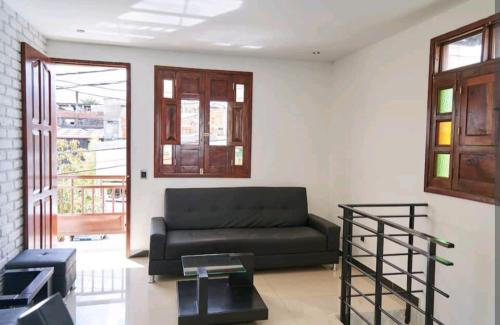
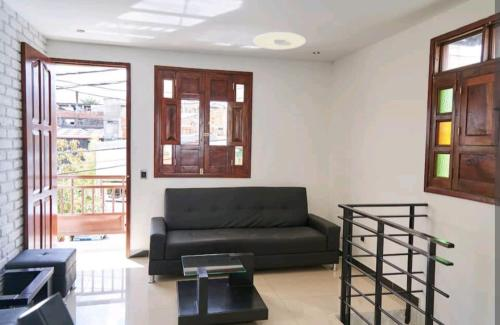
+ ceiling light [252,31,307,51]
